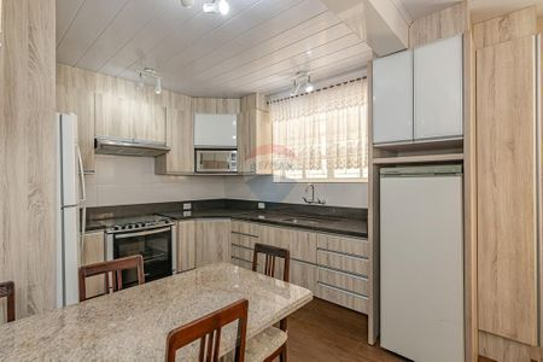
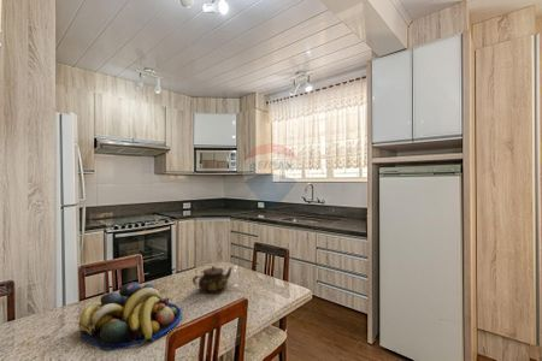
+ fruit bowl [77,282,183,353]
+ teapot [192,265,234,292]
